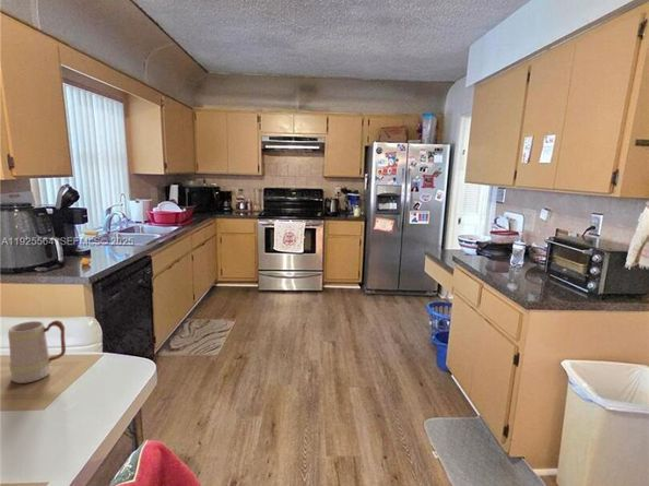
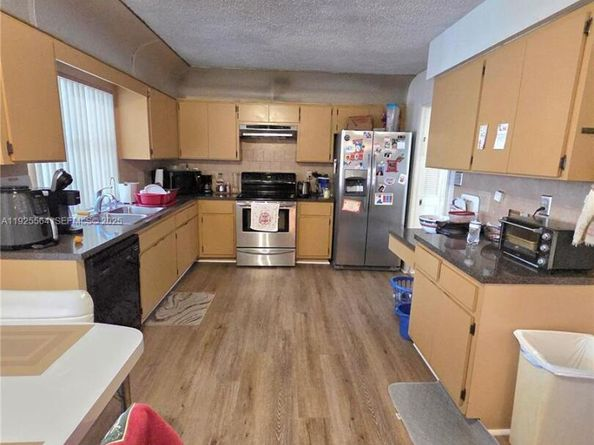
- mug [8,319,67,384]
